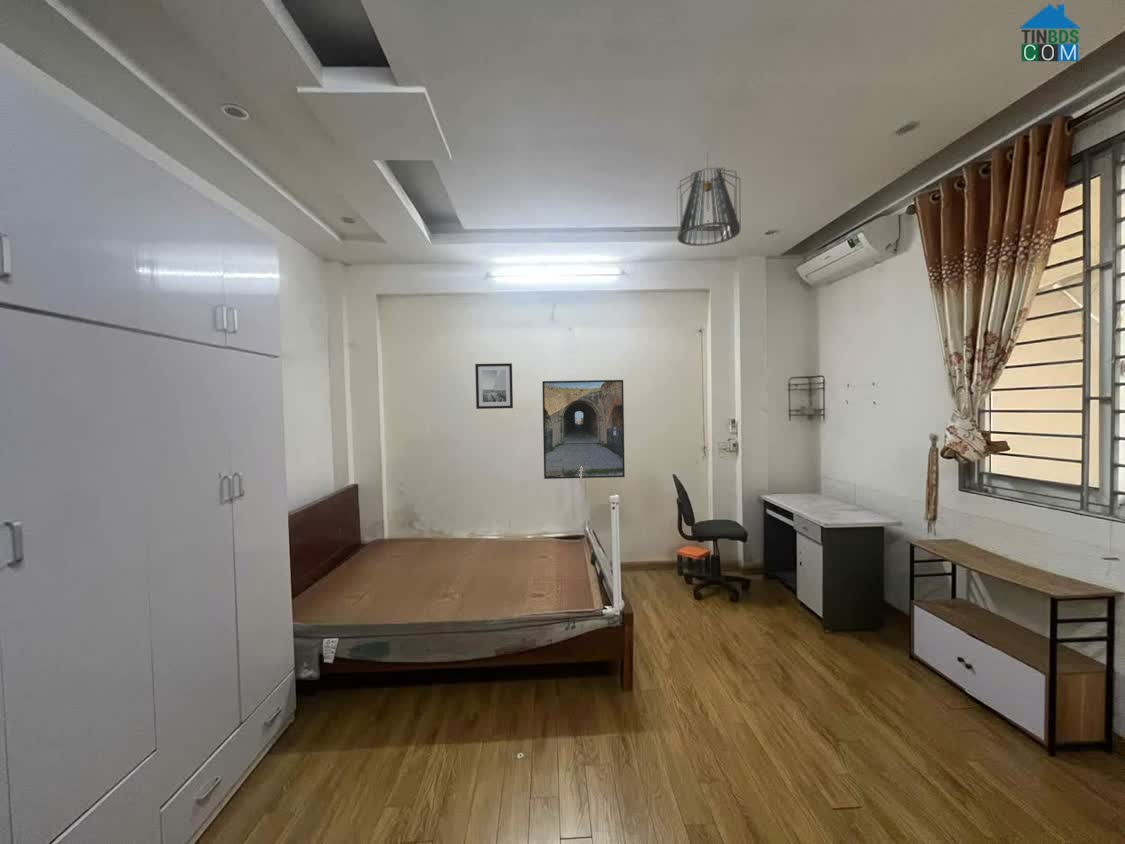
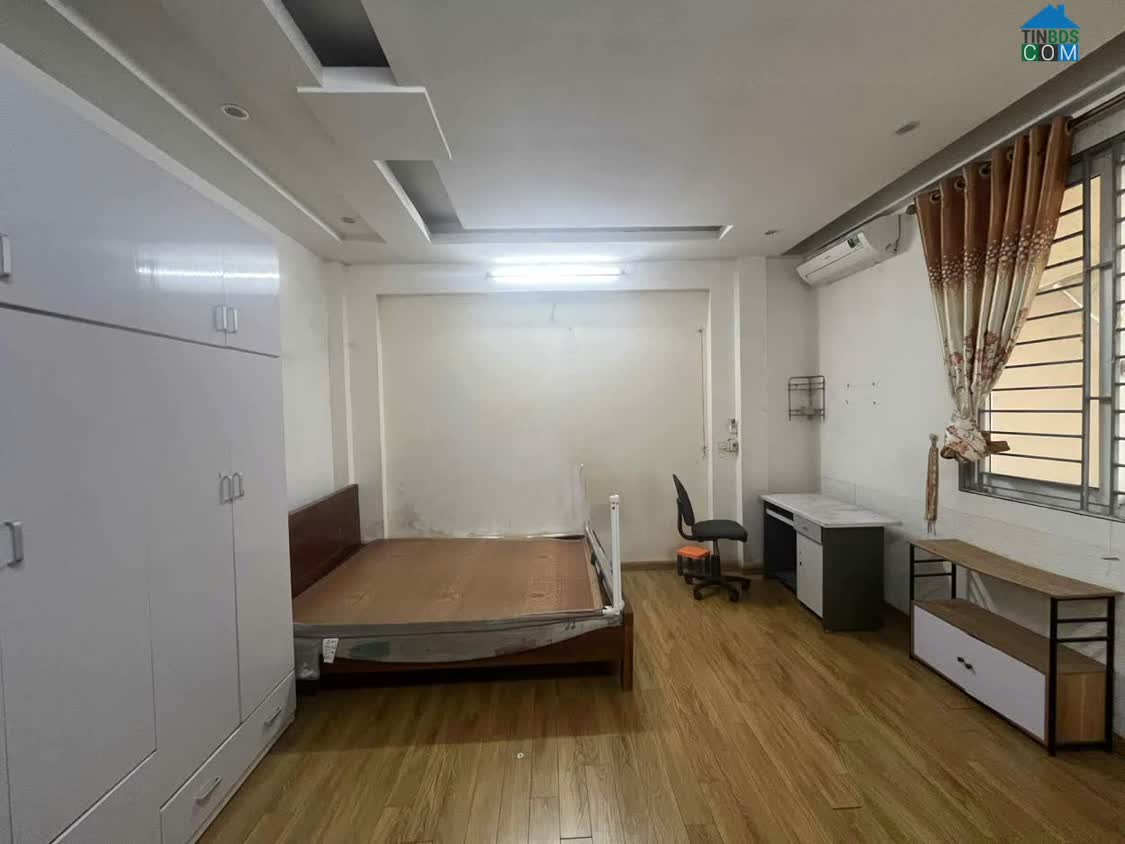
- pendant light [676,151,741,247]
- wall art [474,362,514,410]
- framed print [541,379,626,480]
